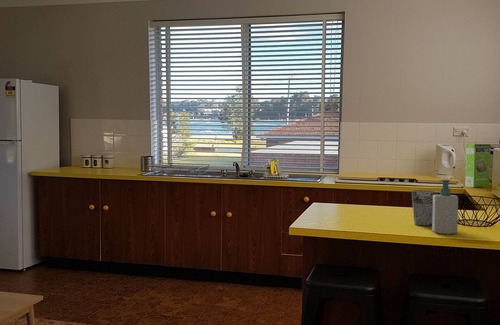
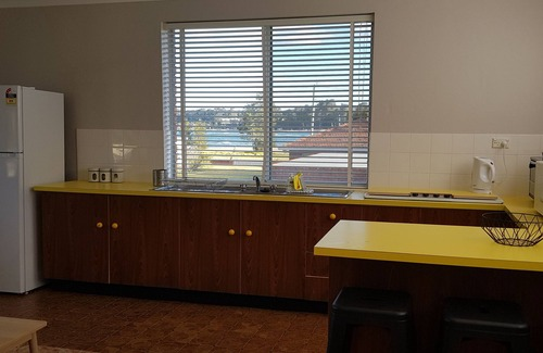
- cup [411,189,438,227]
- cake mix box [464,143,491,188]
- soap bottle [431,179,459,235]
